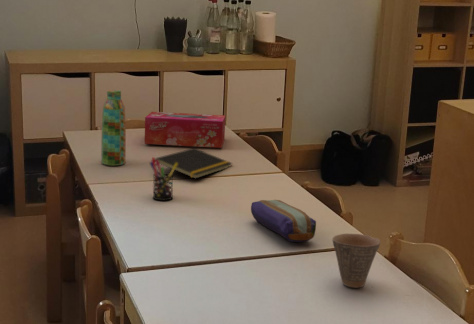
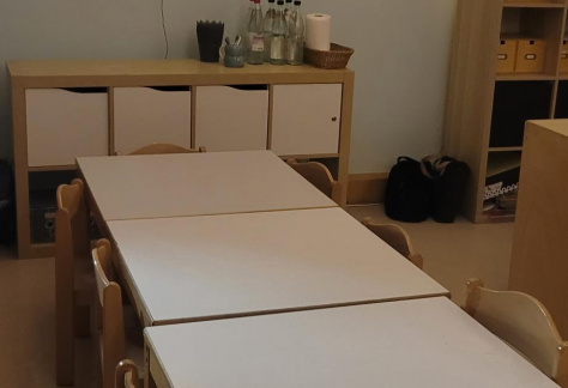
- pen holder [149,156,178,202]
- tissue box [144,111,226,149]
- cup [331,232,381,289]
- pencil case [250,199,317,243]
- notepad [155,147,233,180]
- water bottle [100,89,127,166]
